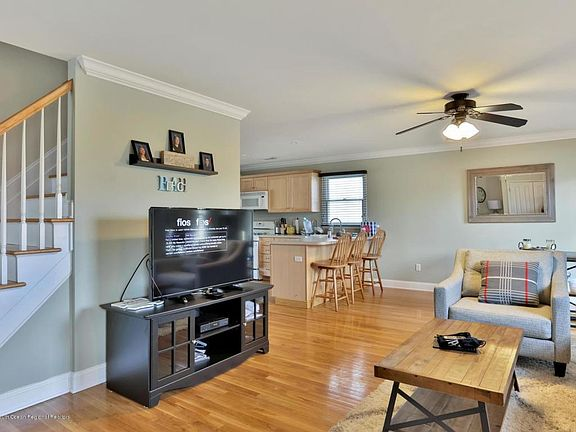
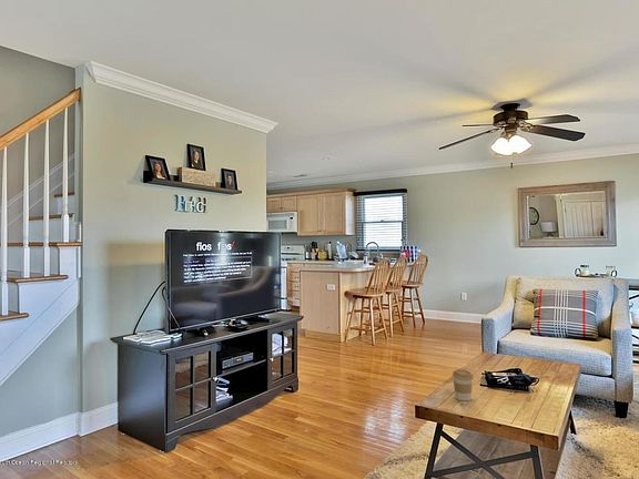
+ coffee cup [452,368,474,402]
